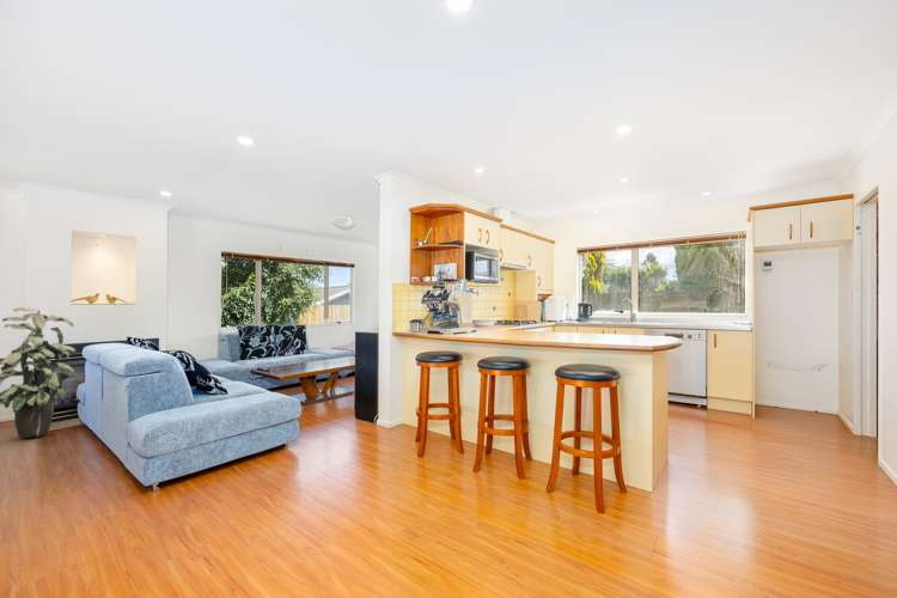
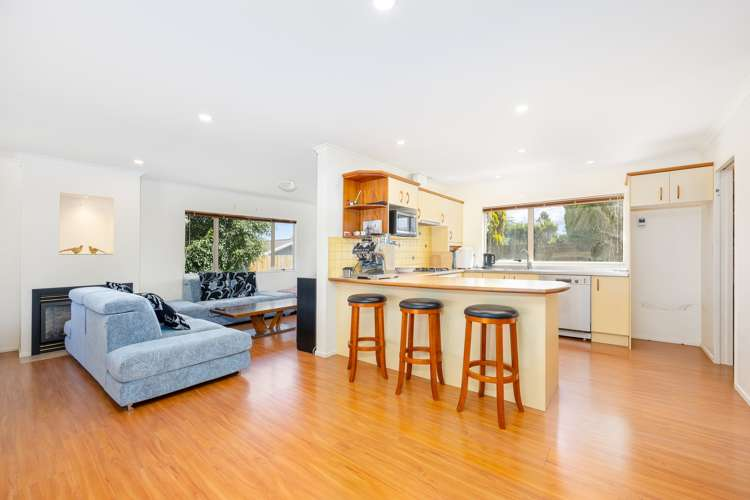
- indoor plant [0,306,77,440]
